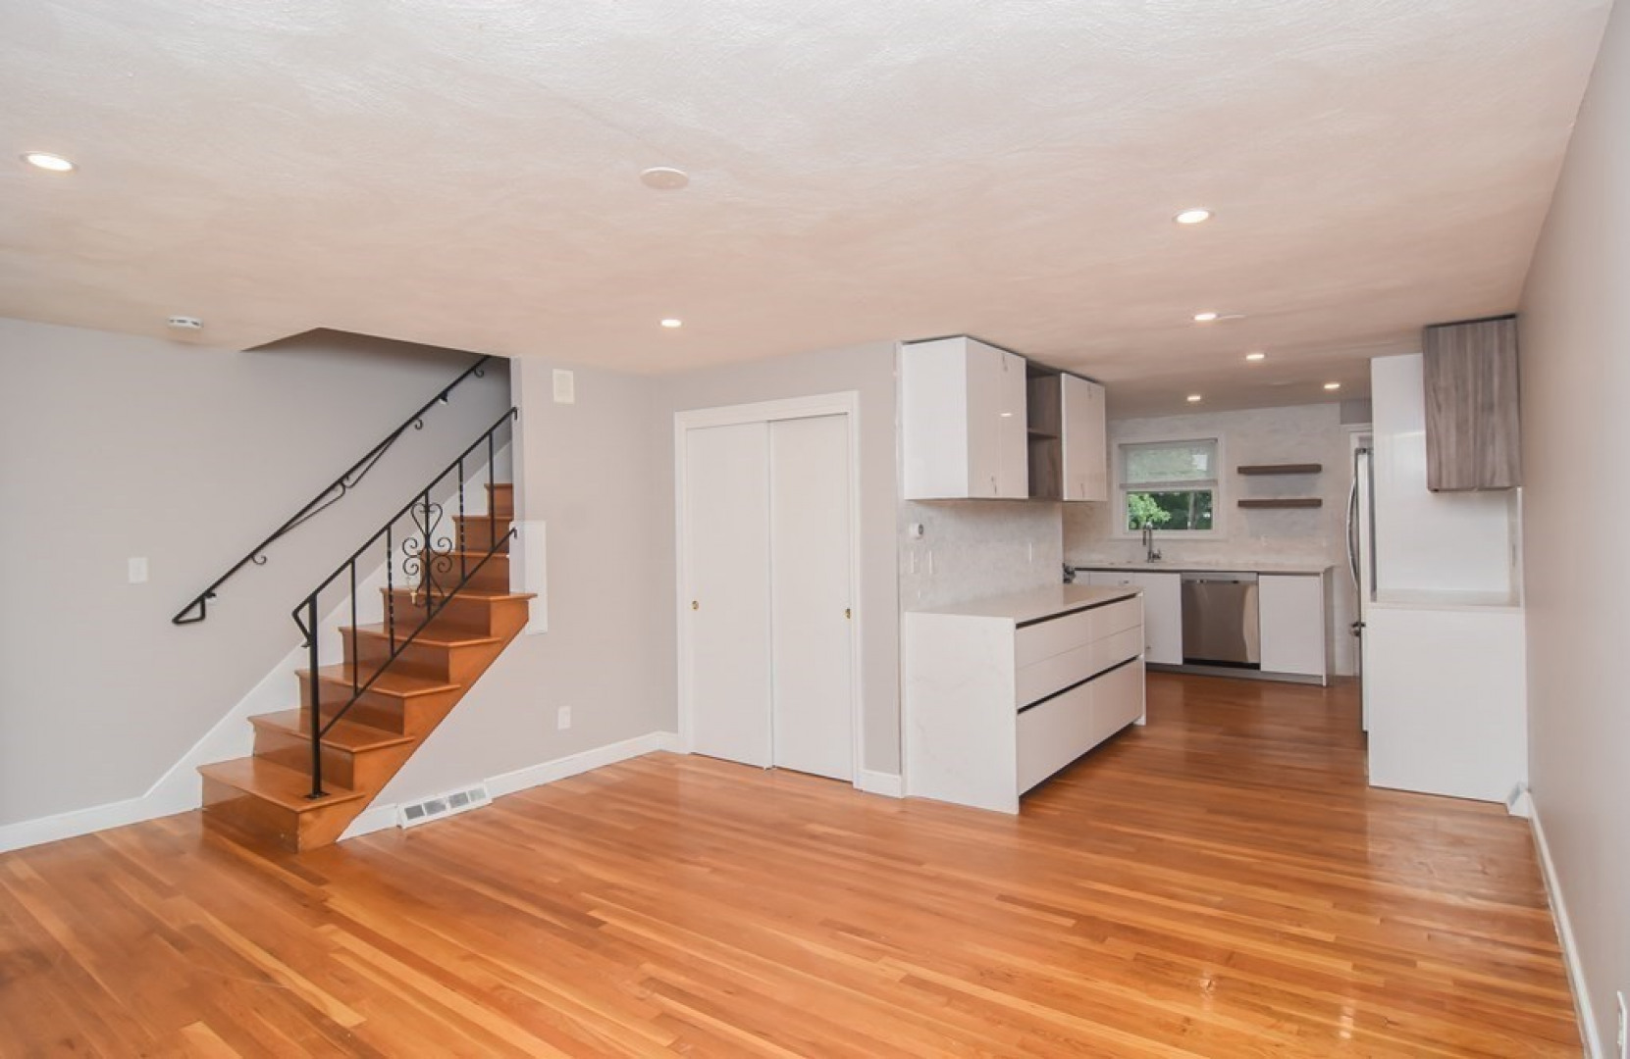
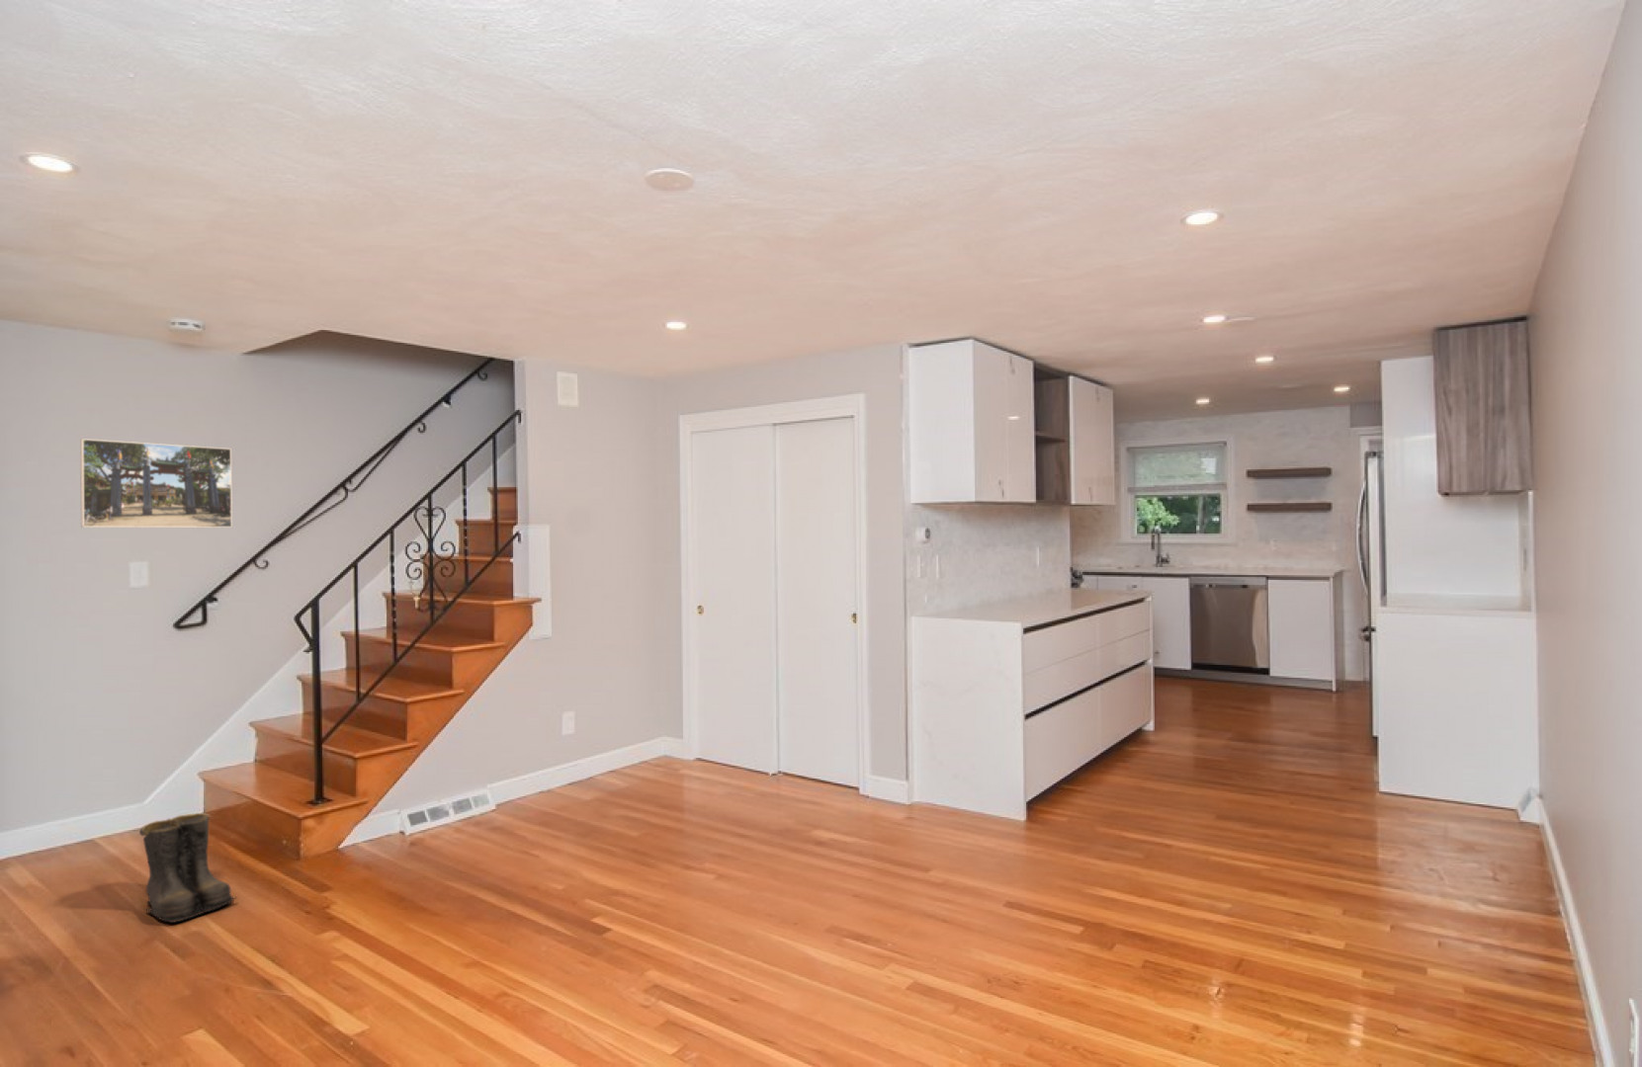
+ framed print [79,438,233,529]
+ boots [139,812,238,923]
